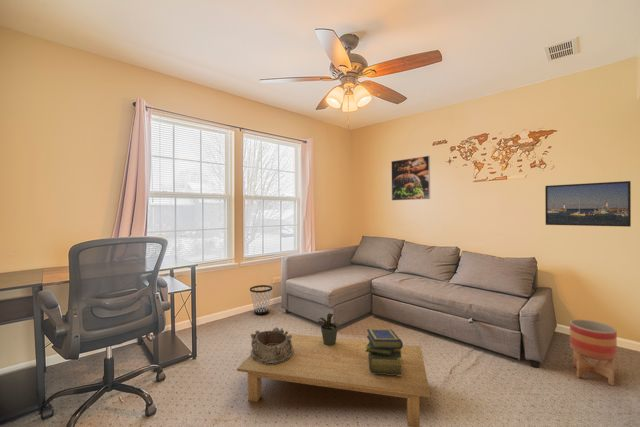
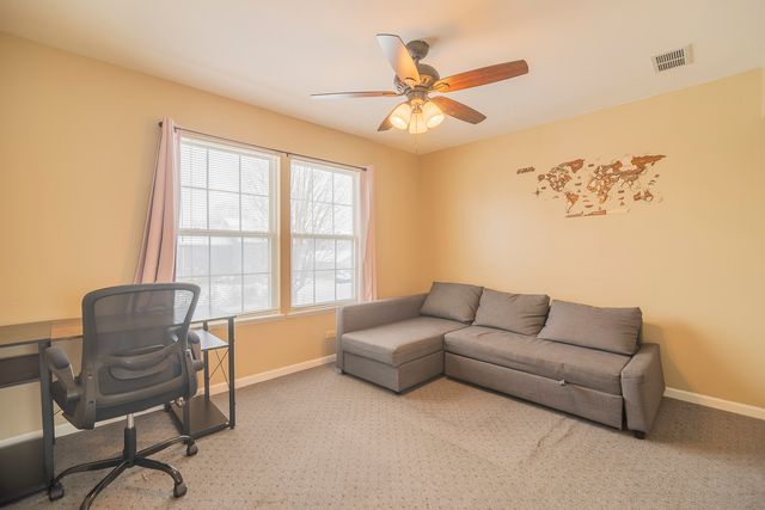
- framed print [390,155,431,201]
- planter [569,318,618,387]
- wastebasket [249,284,273,316]
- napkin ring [250,326,293,365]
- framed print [544,180,632,228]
- potted plant [317,312,340,346]
- stack of books [365,328,404,376]
- coffee table [236,332,431,427]
